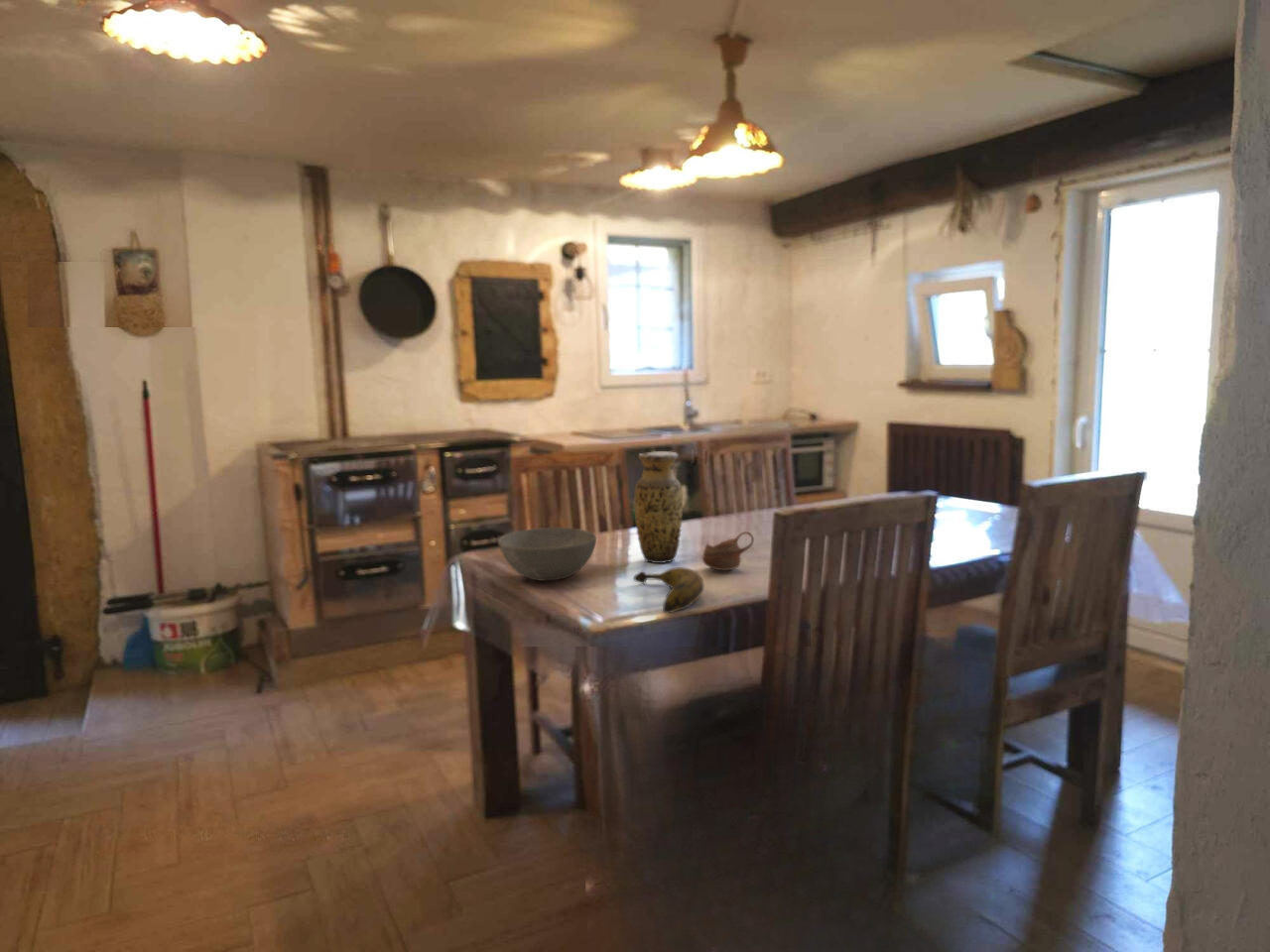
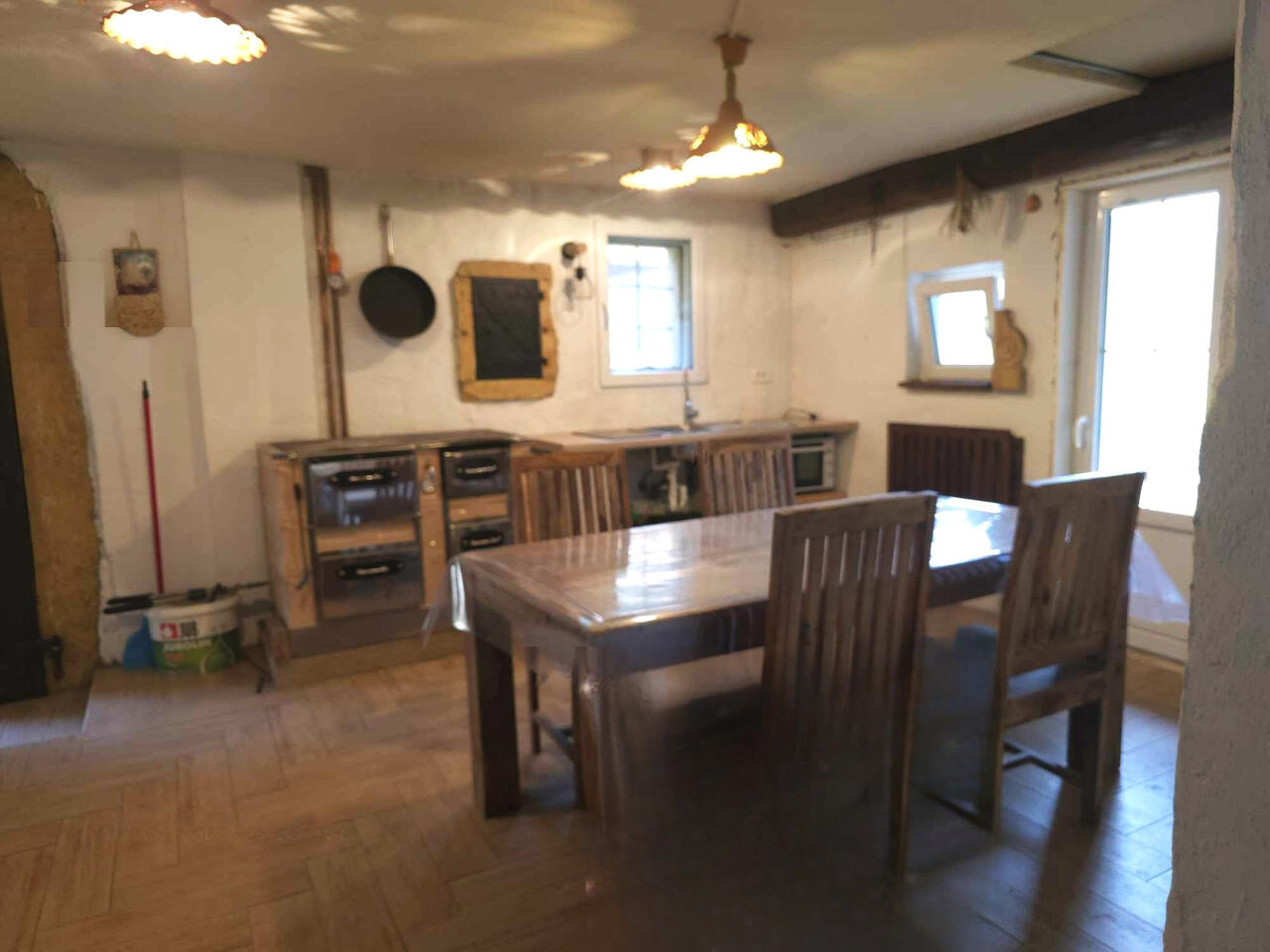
- cup [701,531,755,571]
- banana [633,566,704,614]
- vase [633,450,684,564]
- bowl [497,527,597,582]
